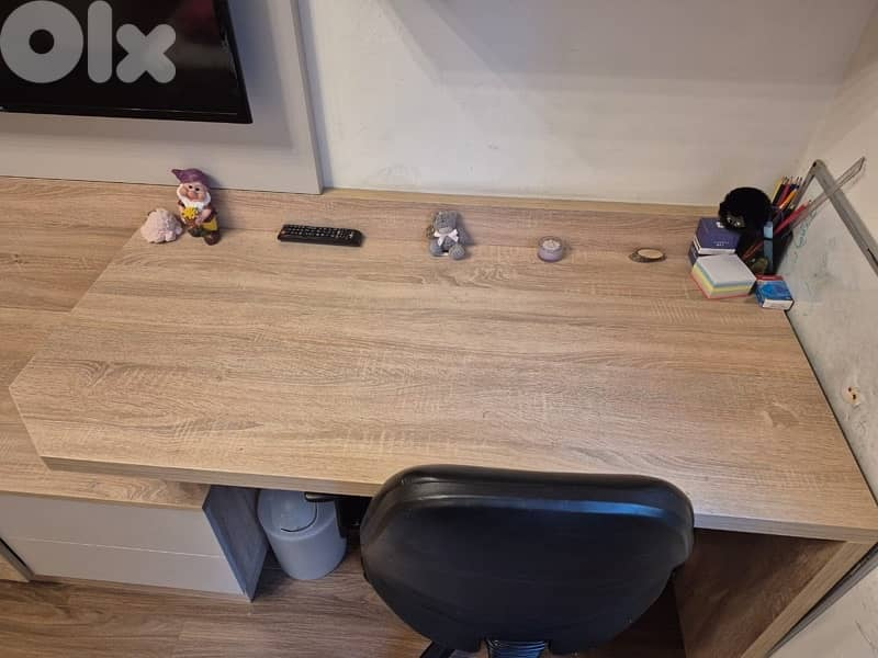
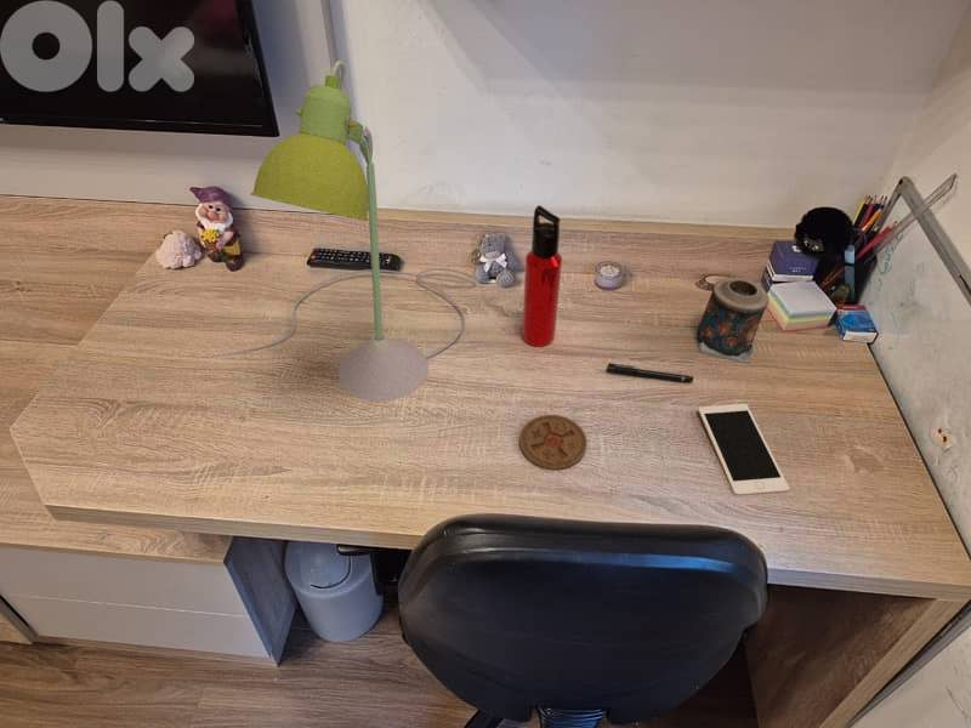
+ candle [693,277,770,365]
+ water bottle [521,204,563,348]
+ cell phone [697,403,790,496]
+ desk lamp [208,59,478,403]
+ coaster [518,414,589,471]
+ pen [606,362,694,383]
